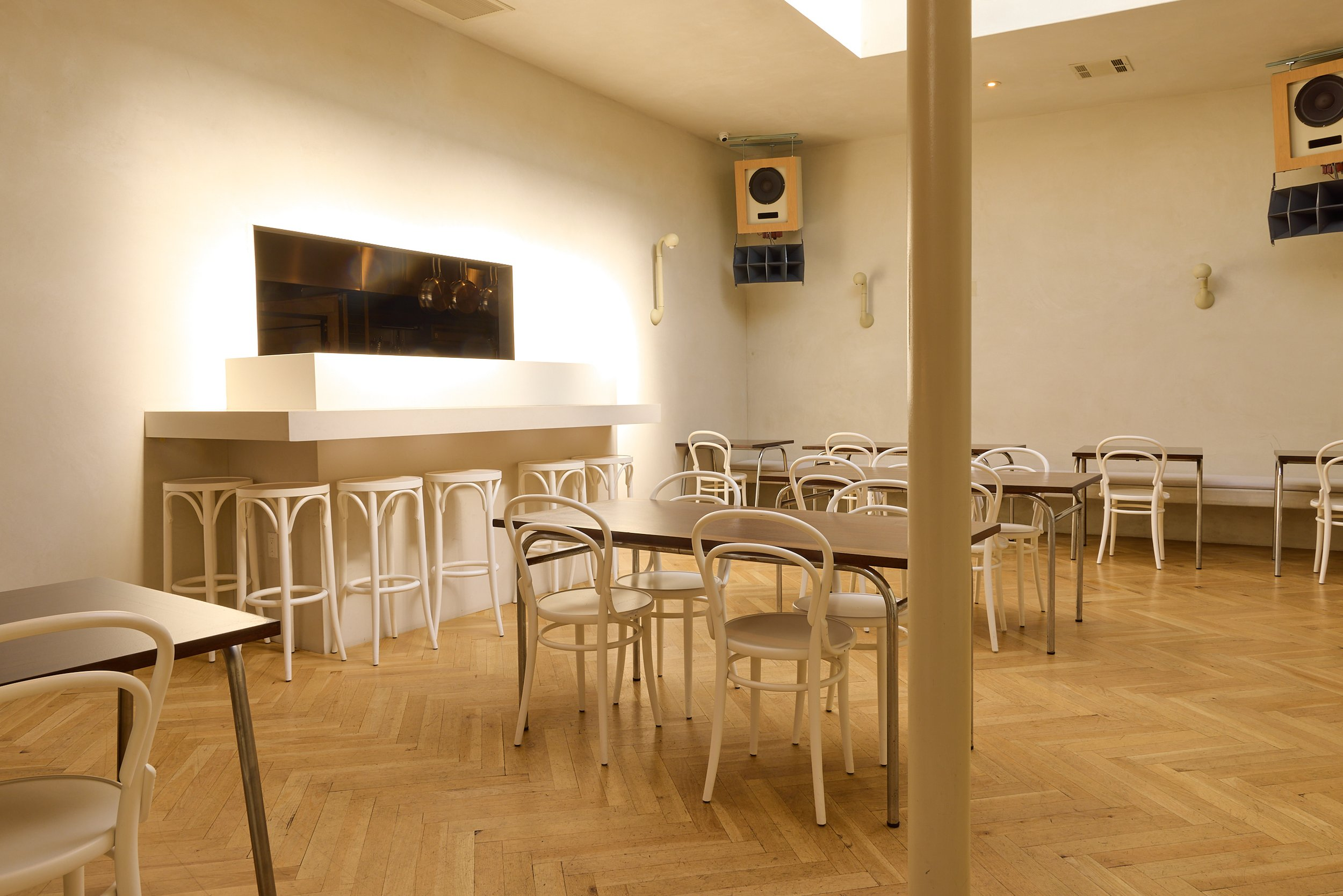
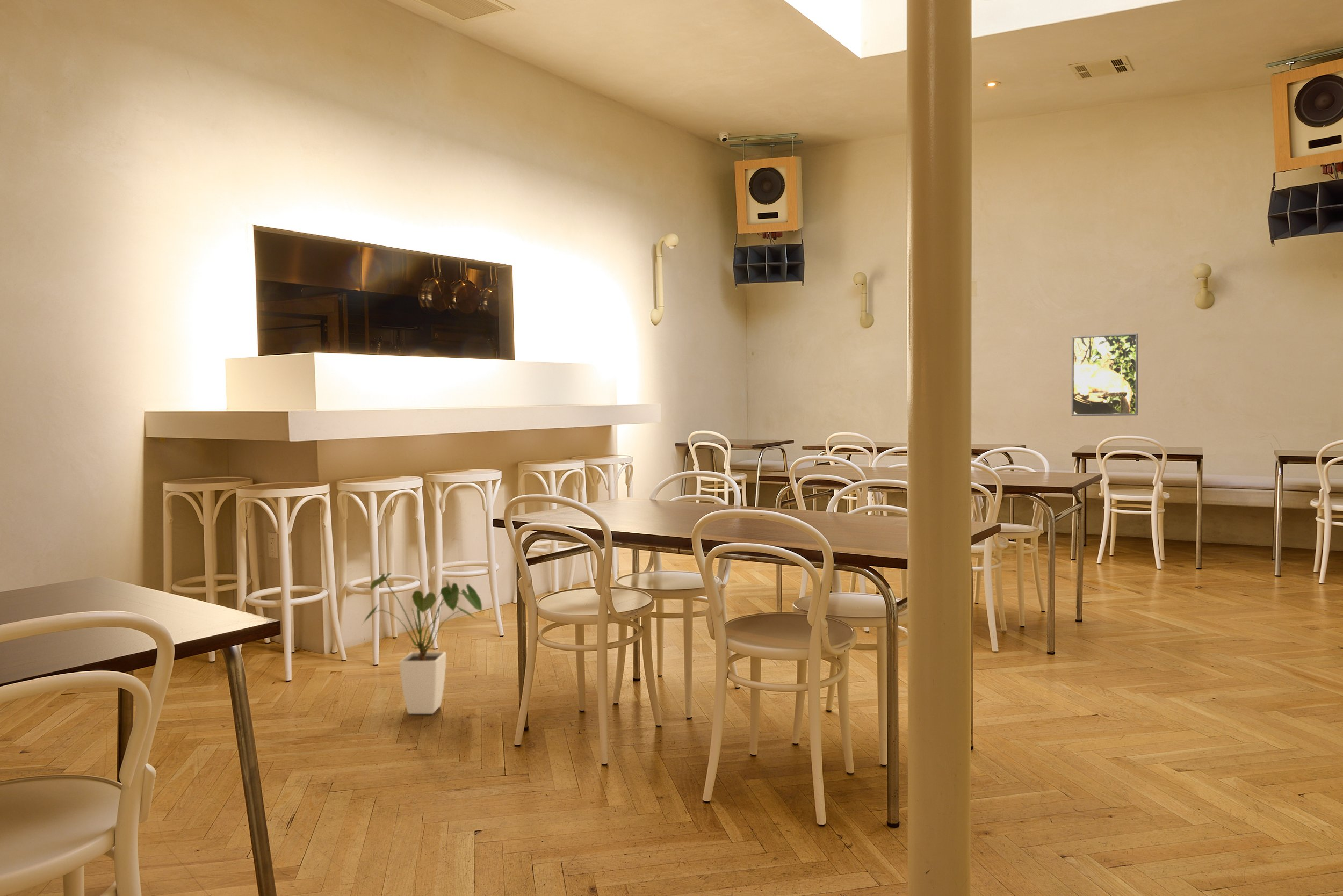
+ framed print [1071,333,1139,416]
+ house plant [362,572,483,714]
